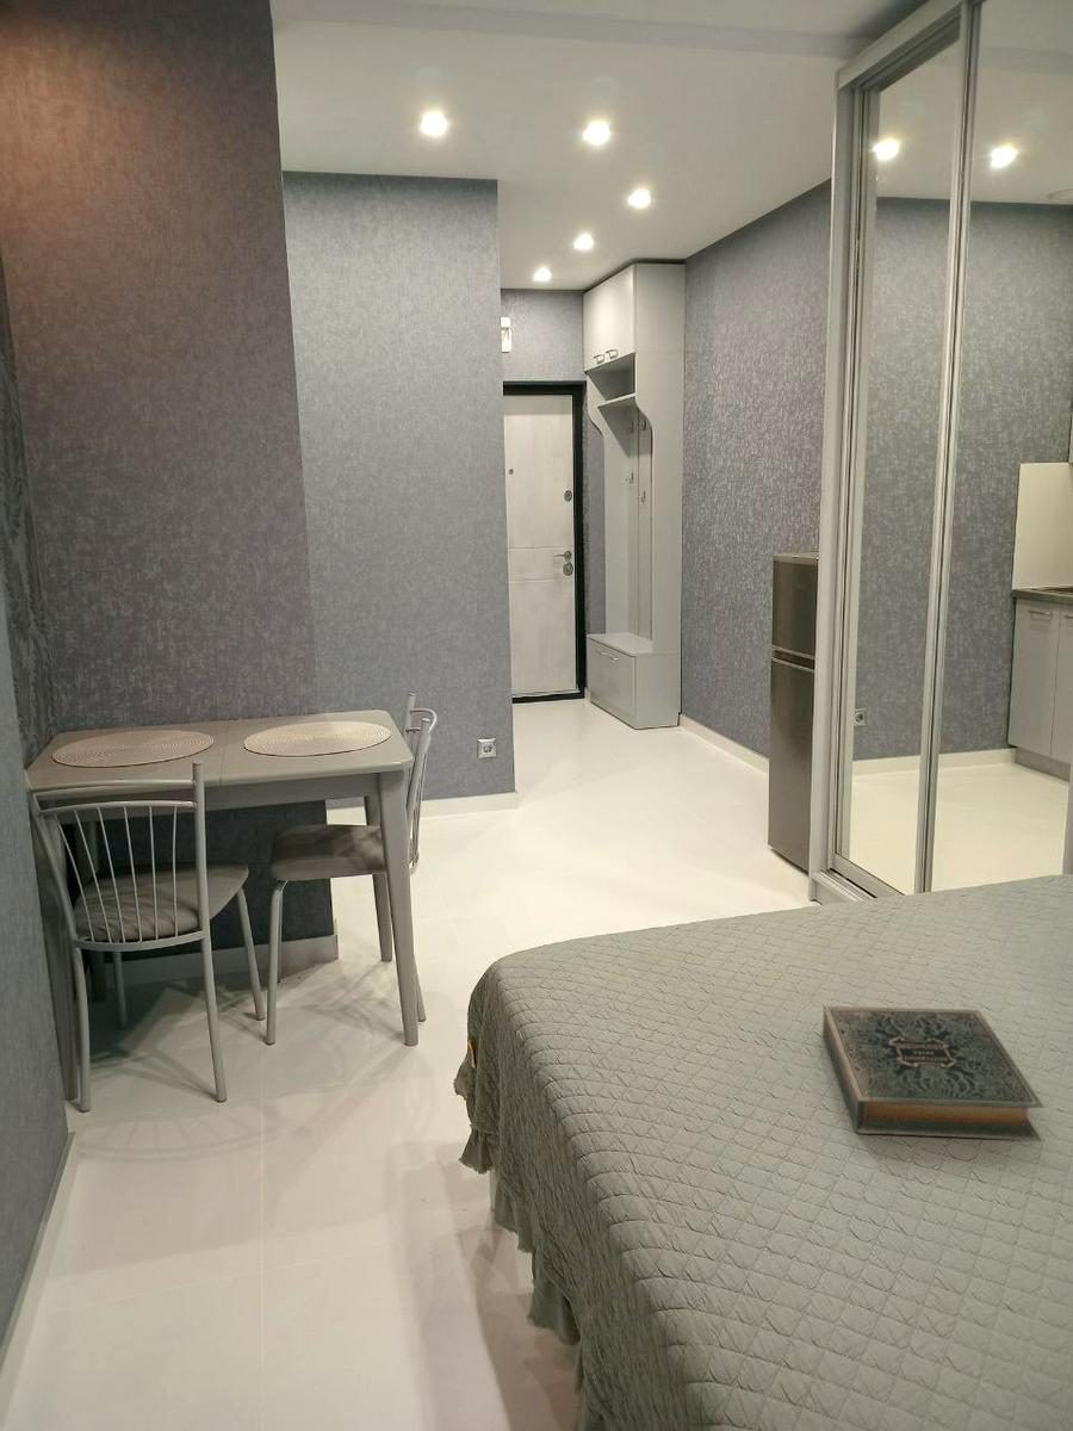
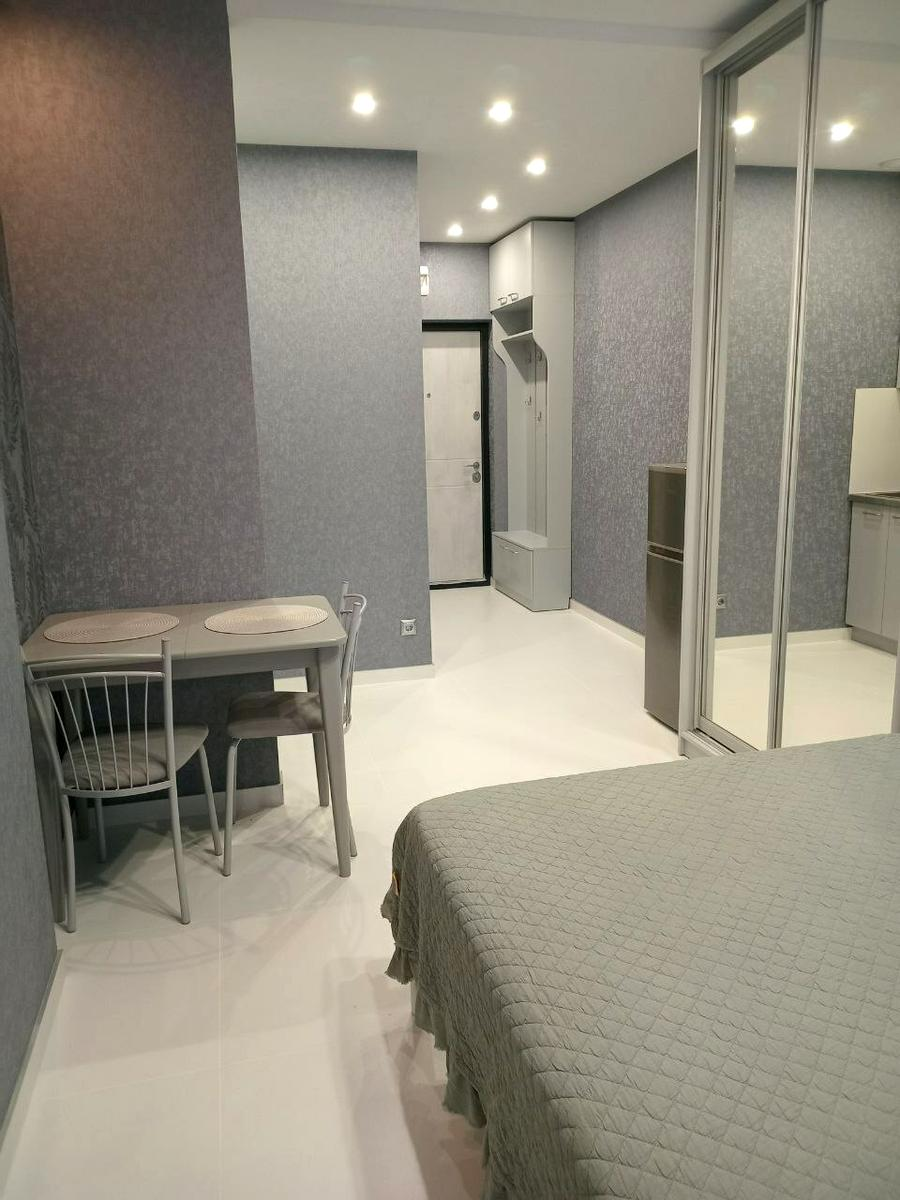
- hardback book [821,1005,1046,1141]
